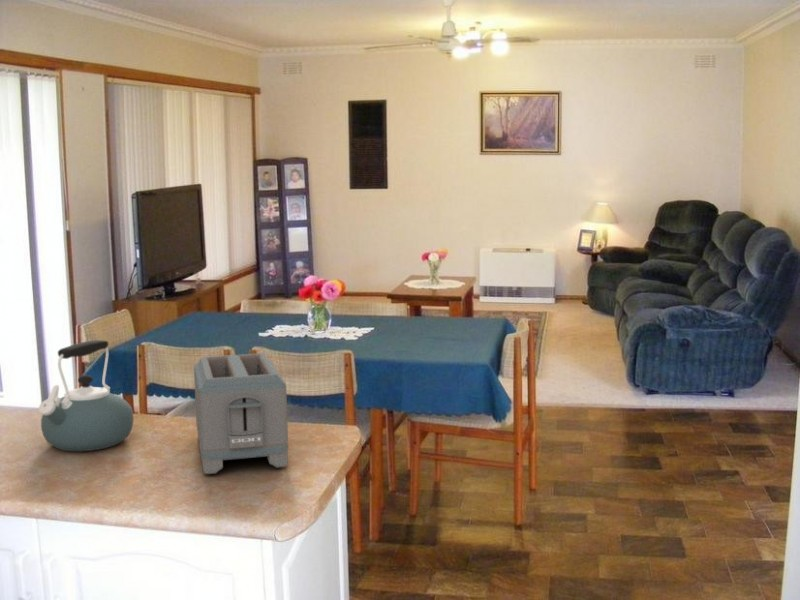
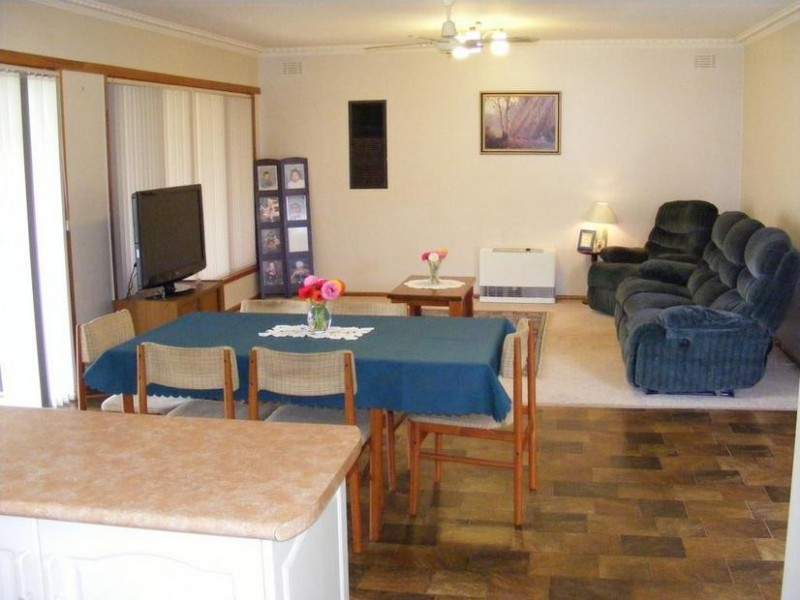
- kettle [38,339,135,452]
- toaster [193,352,289,475]
